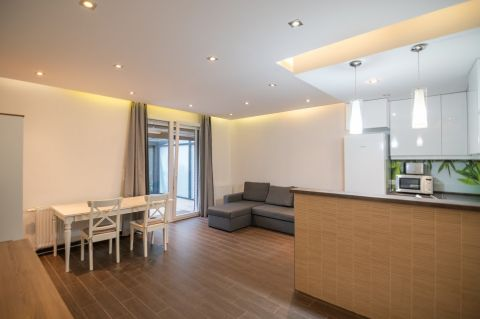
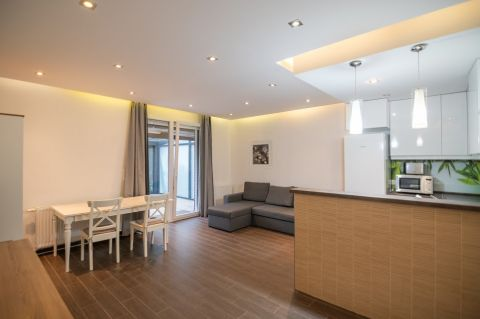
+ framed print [249,139,273,169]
